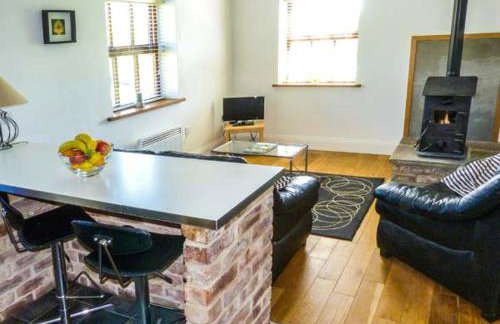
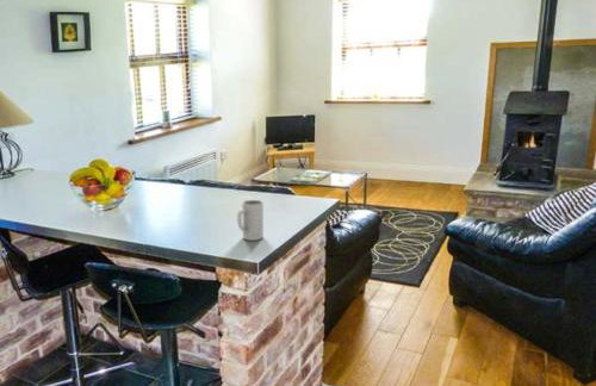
+ mug [236,199,265,242]
